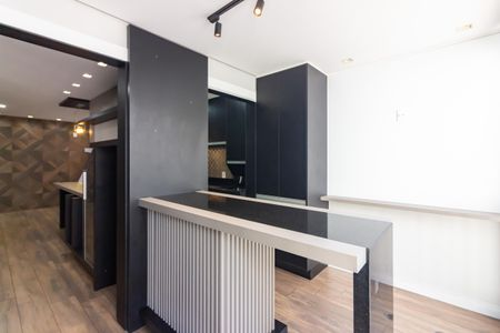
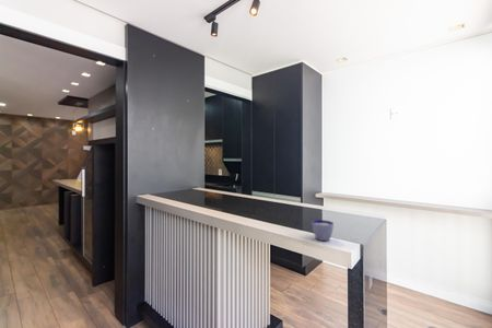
+ cup [312,219,335,242]
